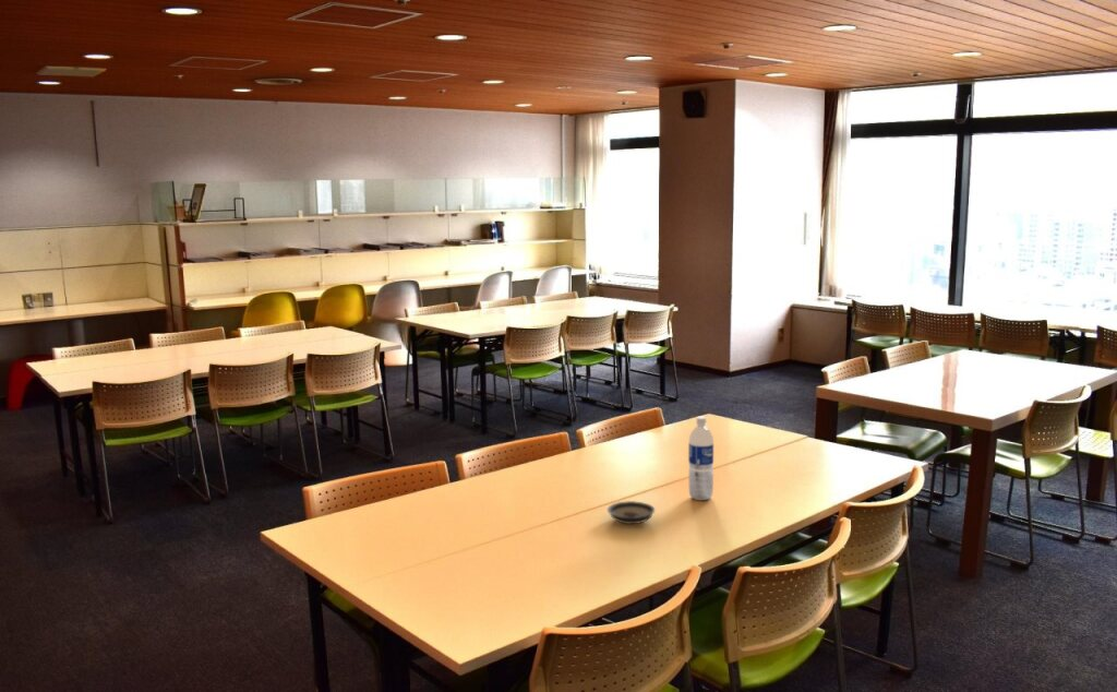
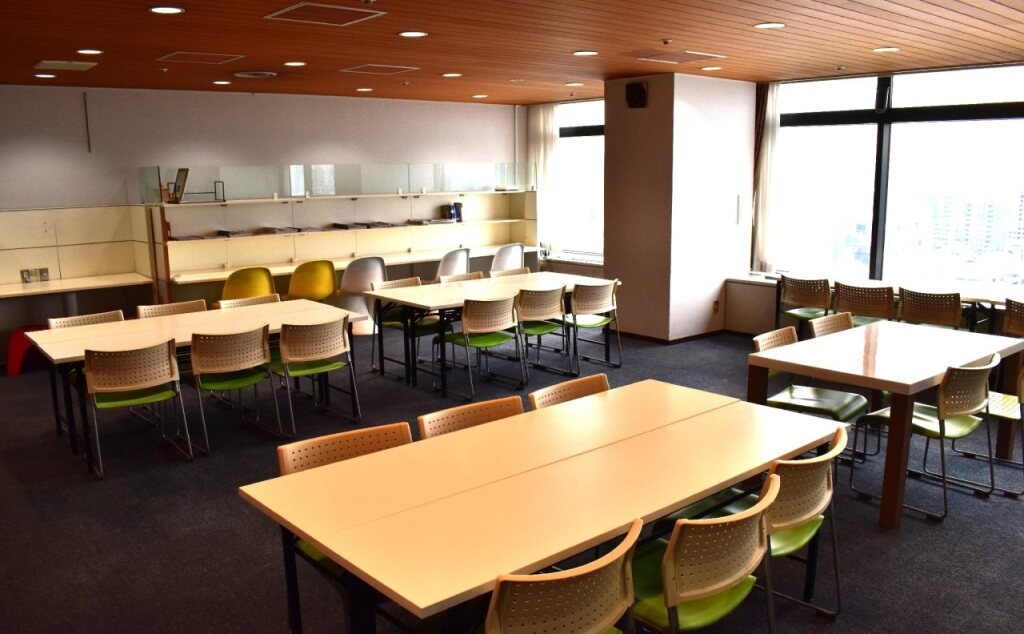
- saucer [606,500,656,525]
- water bottle [687,416,714,501]
